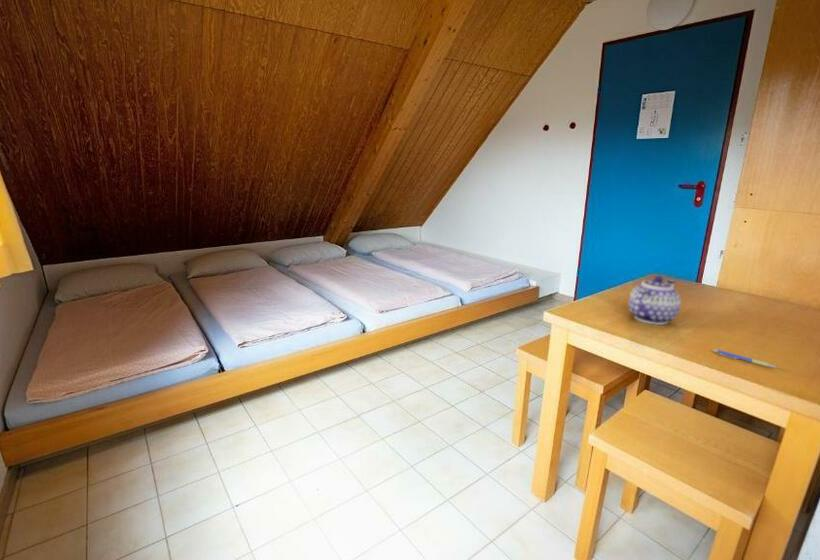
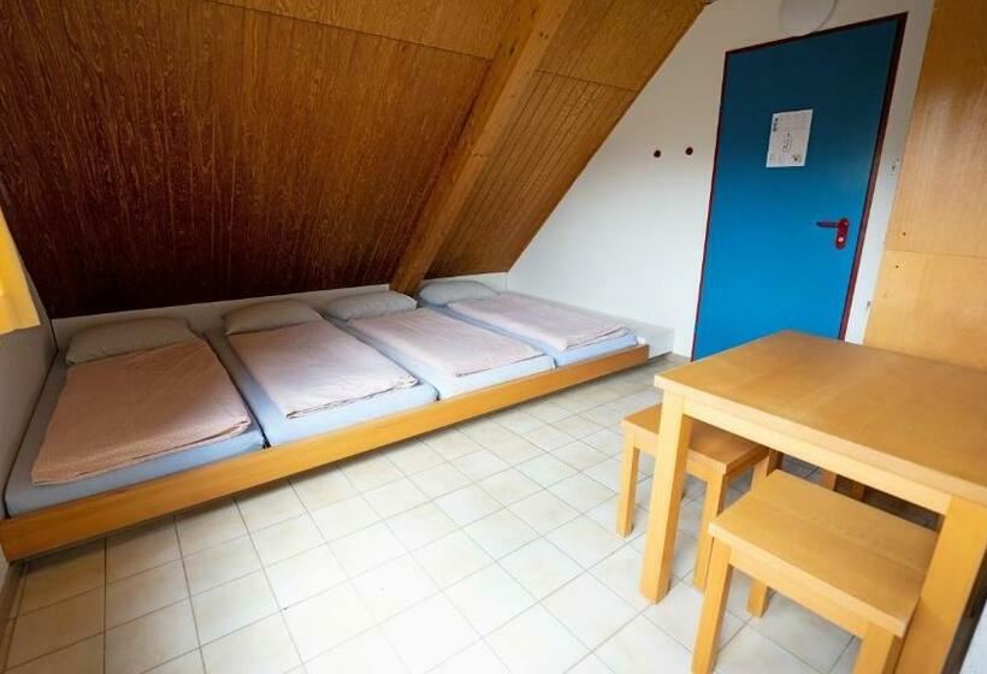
- teapot [628,275,682,326]
- pen [712,348,778,369]
